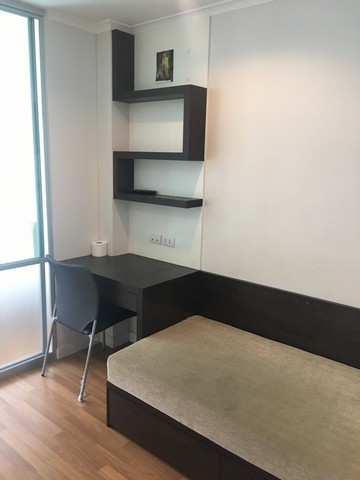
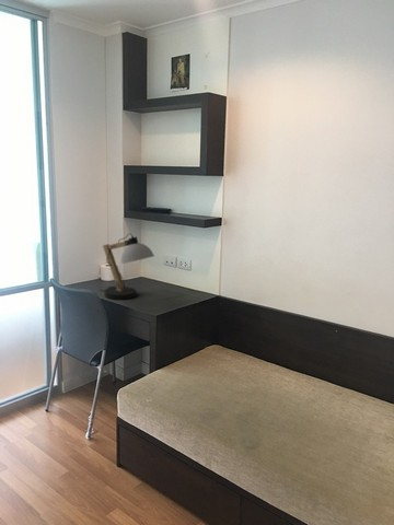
+ desk lamp [101,232,155,301]
